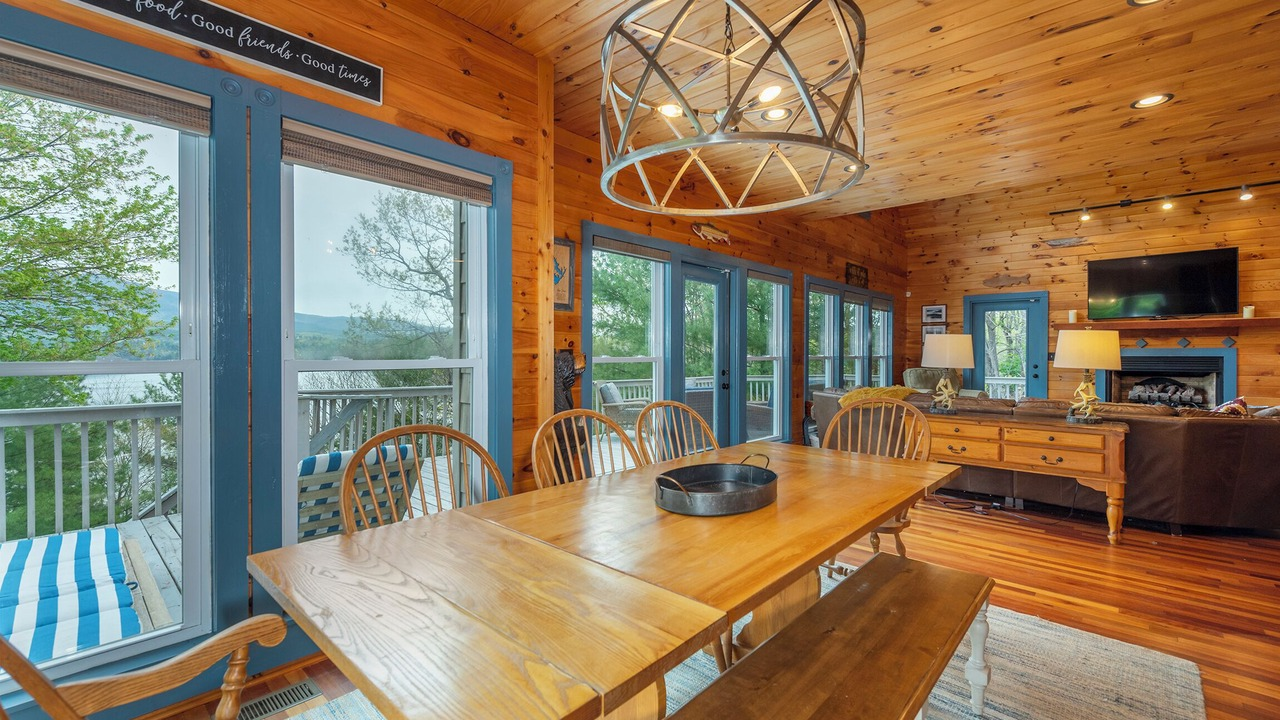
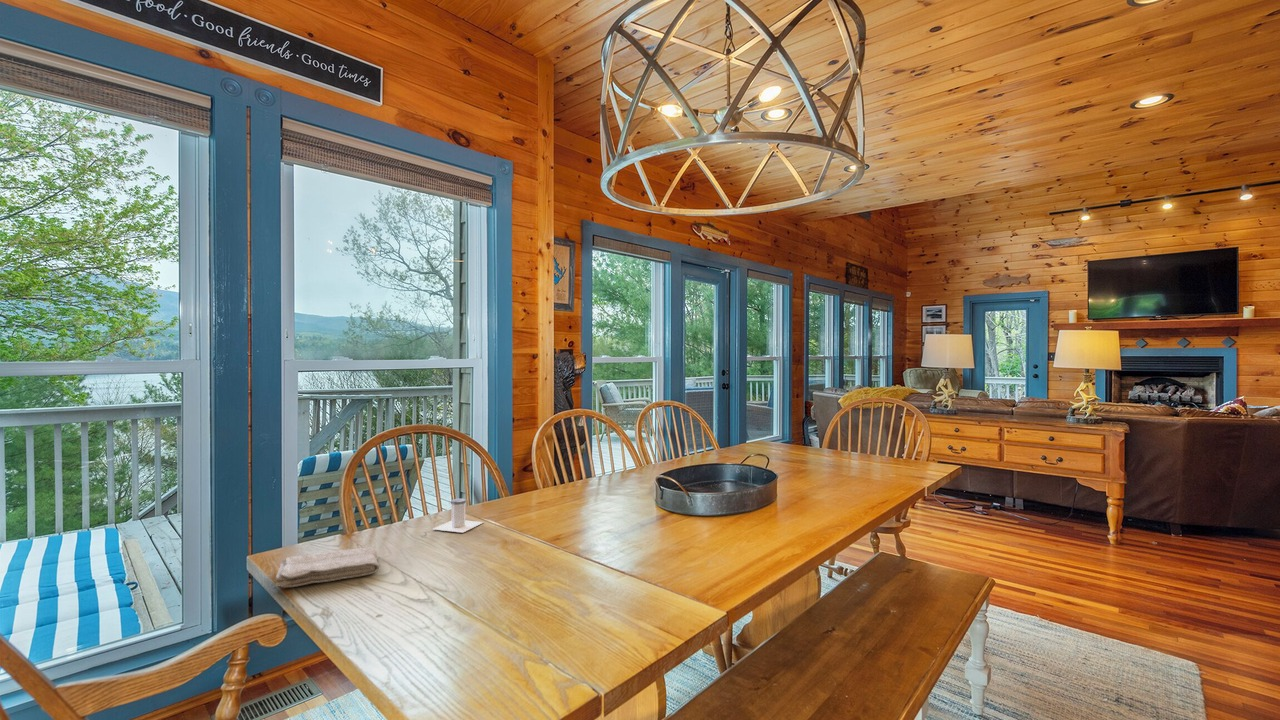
+ washcloth [274,546,380,589]
+ salt shaker [433,498,485,534]
